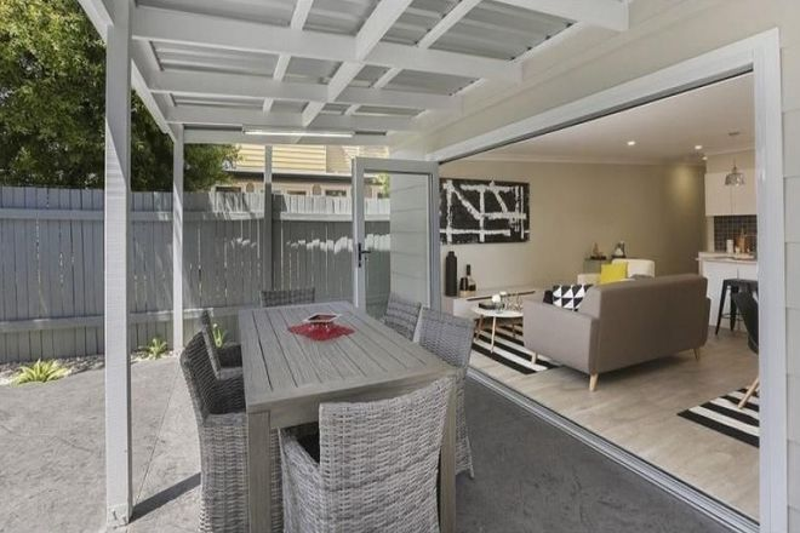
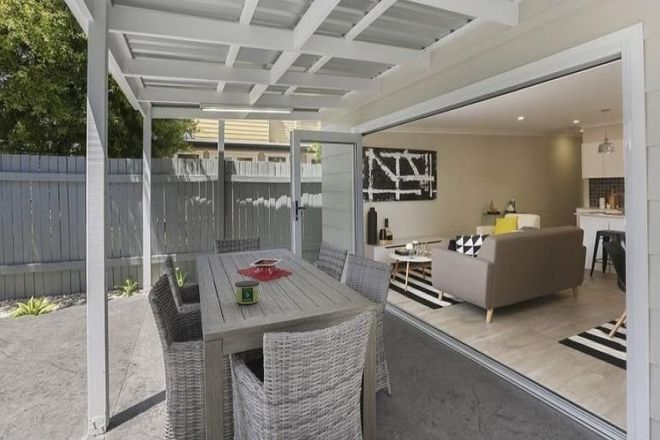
+ candle [234,280,260,305]
